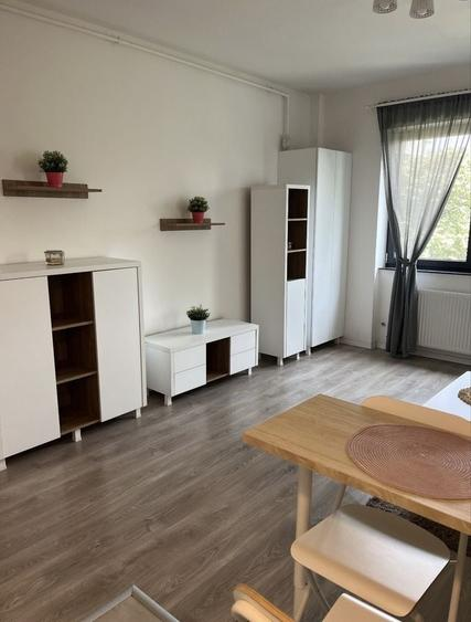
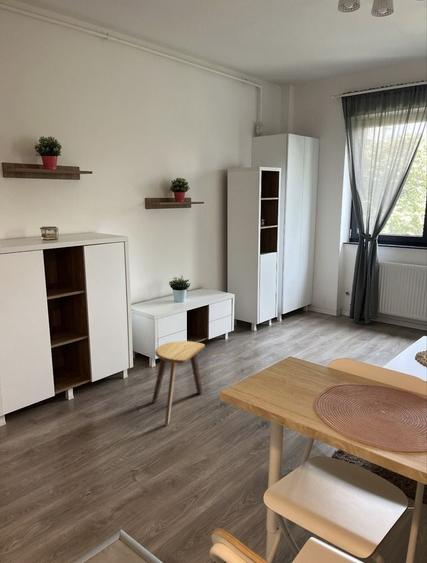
+ stool [151,340,206,426]
